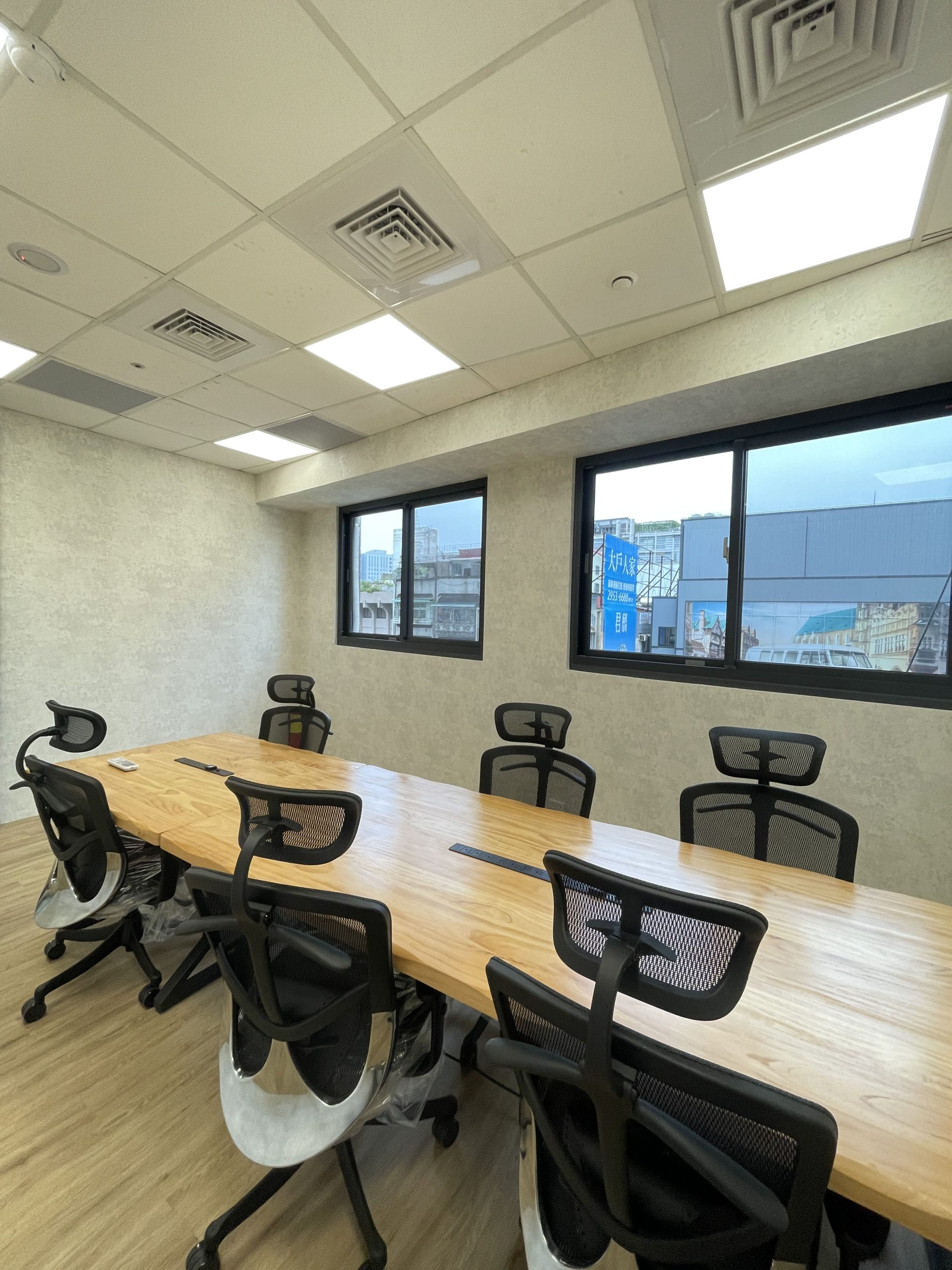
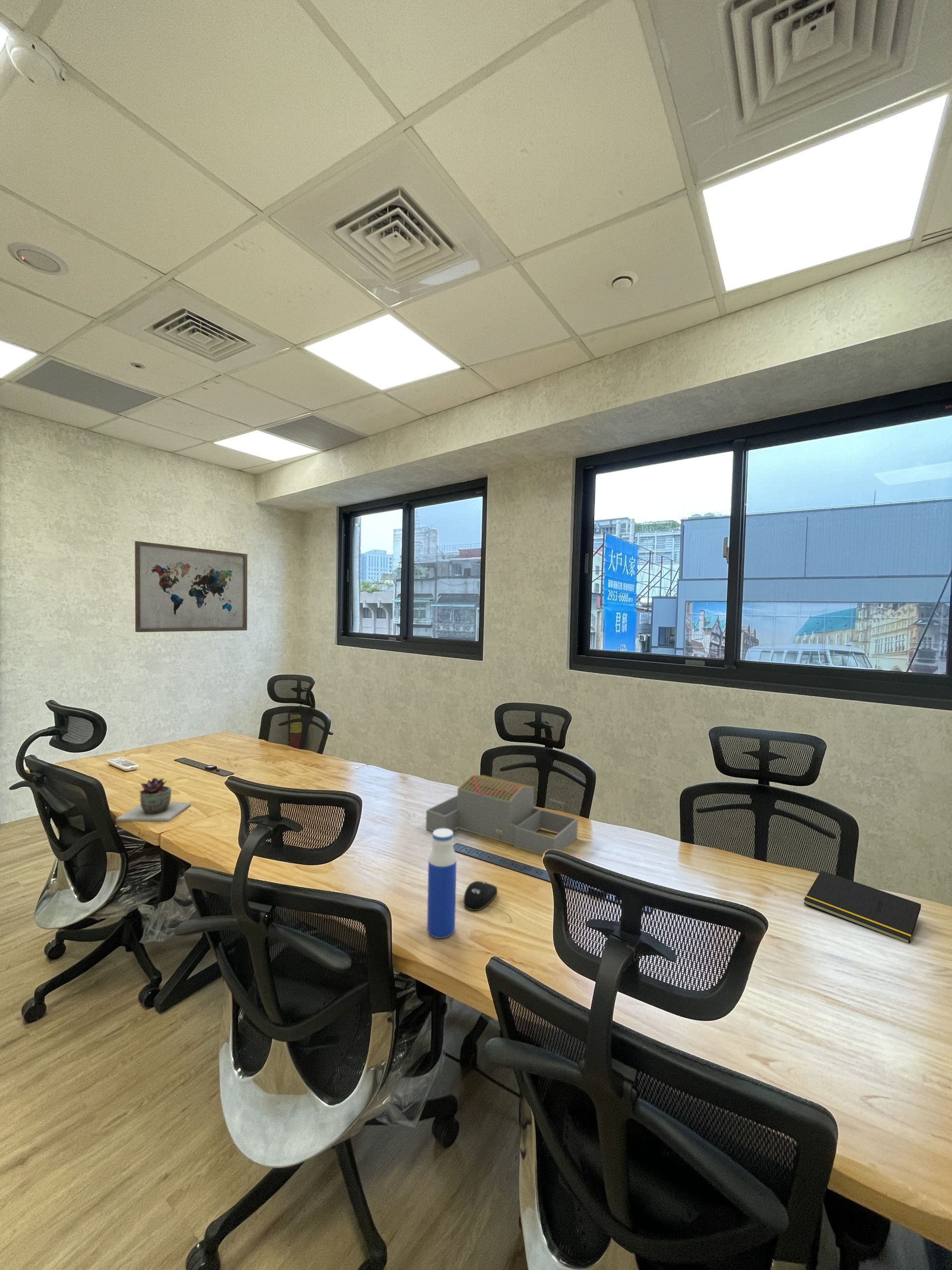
+ wall art [134,541,248,633]
+ architectural model [425,774,578,855]
+ water bottle [426,828,457,939]
+ computer mouse [463,881,498,911]
+ notepad [803,870,921,944]
+ succulent plant [116,777,192,822]
